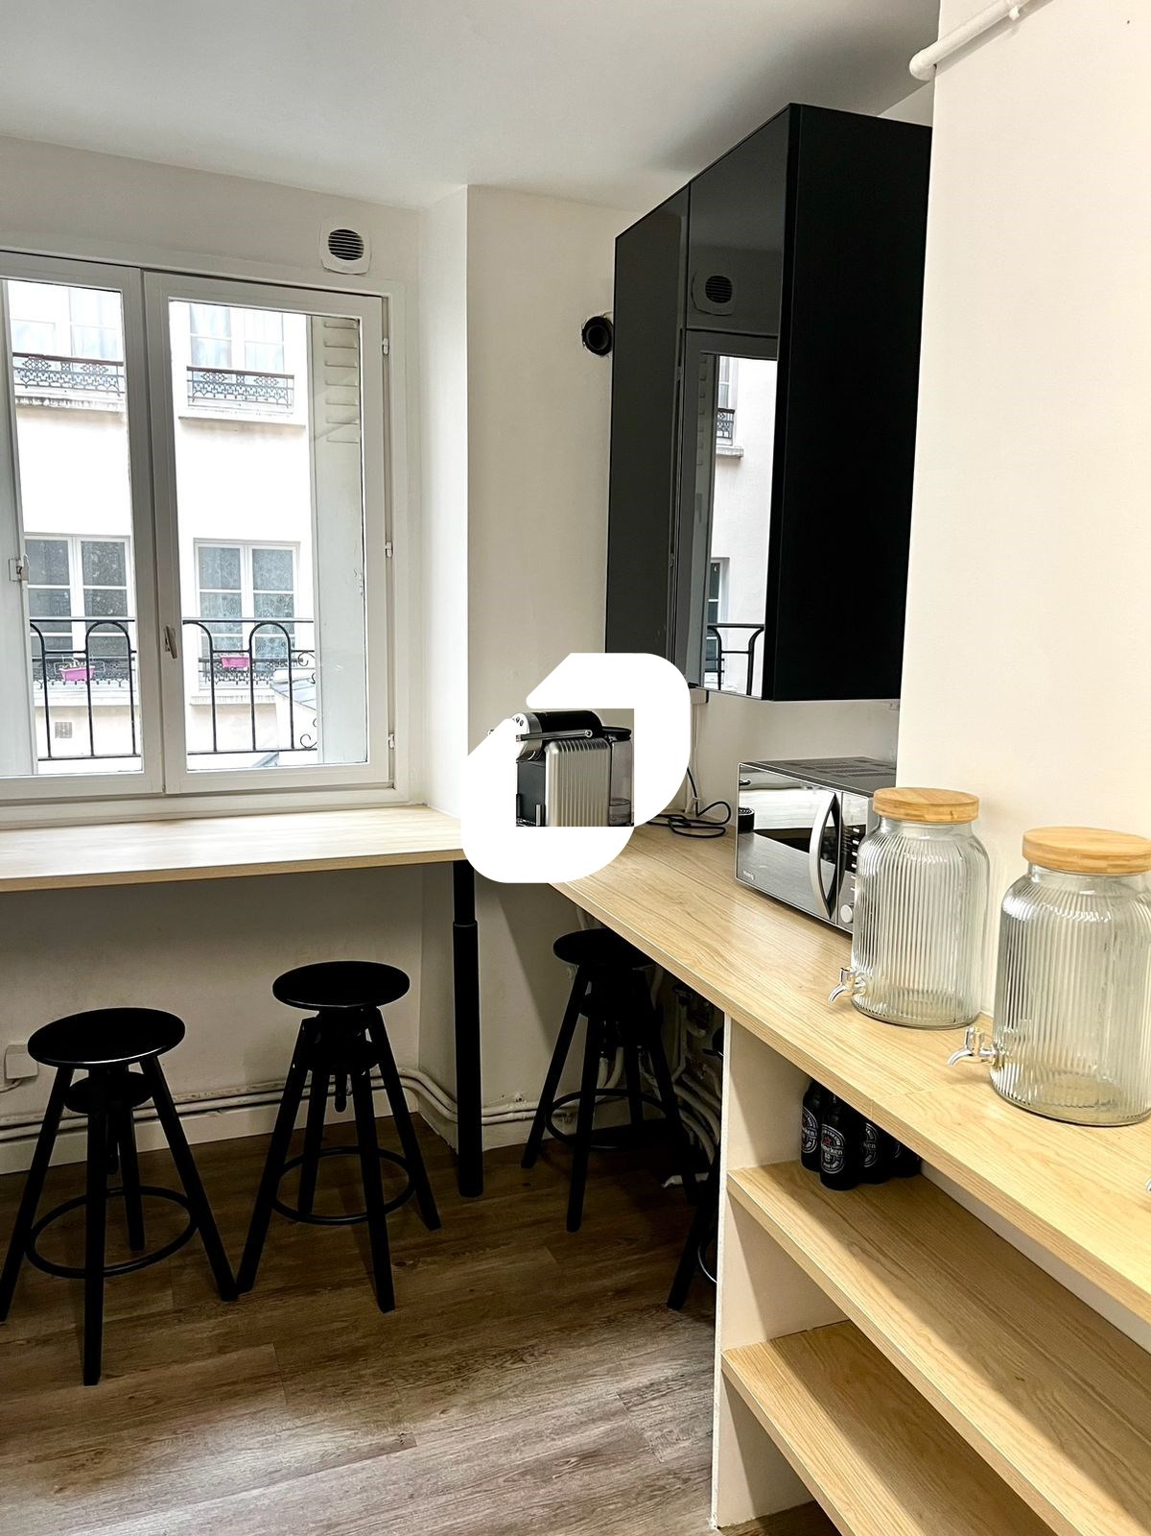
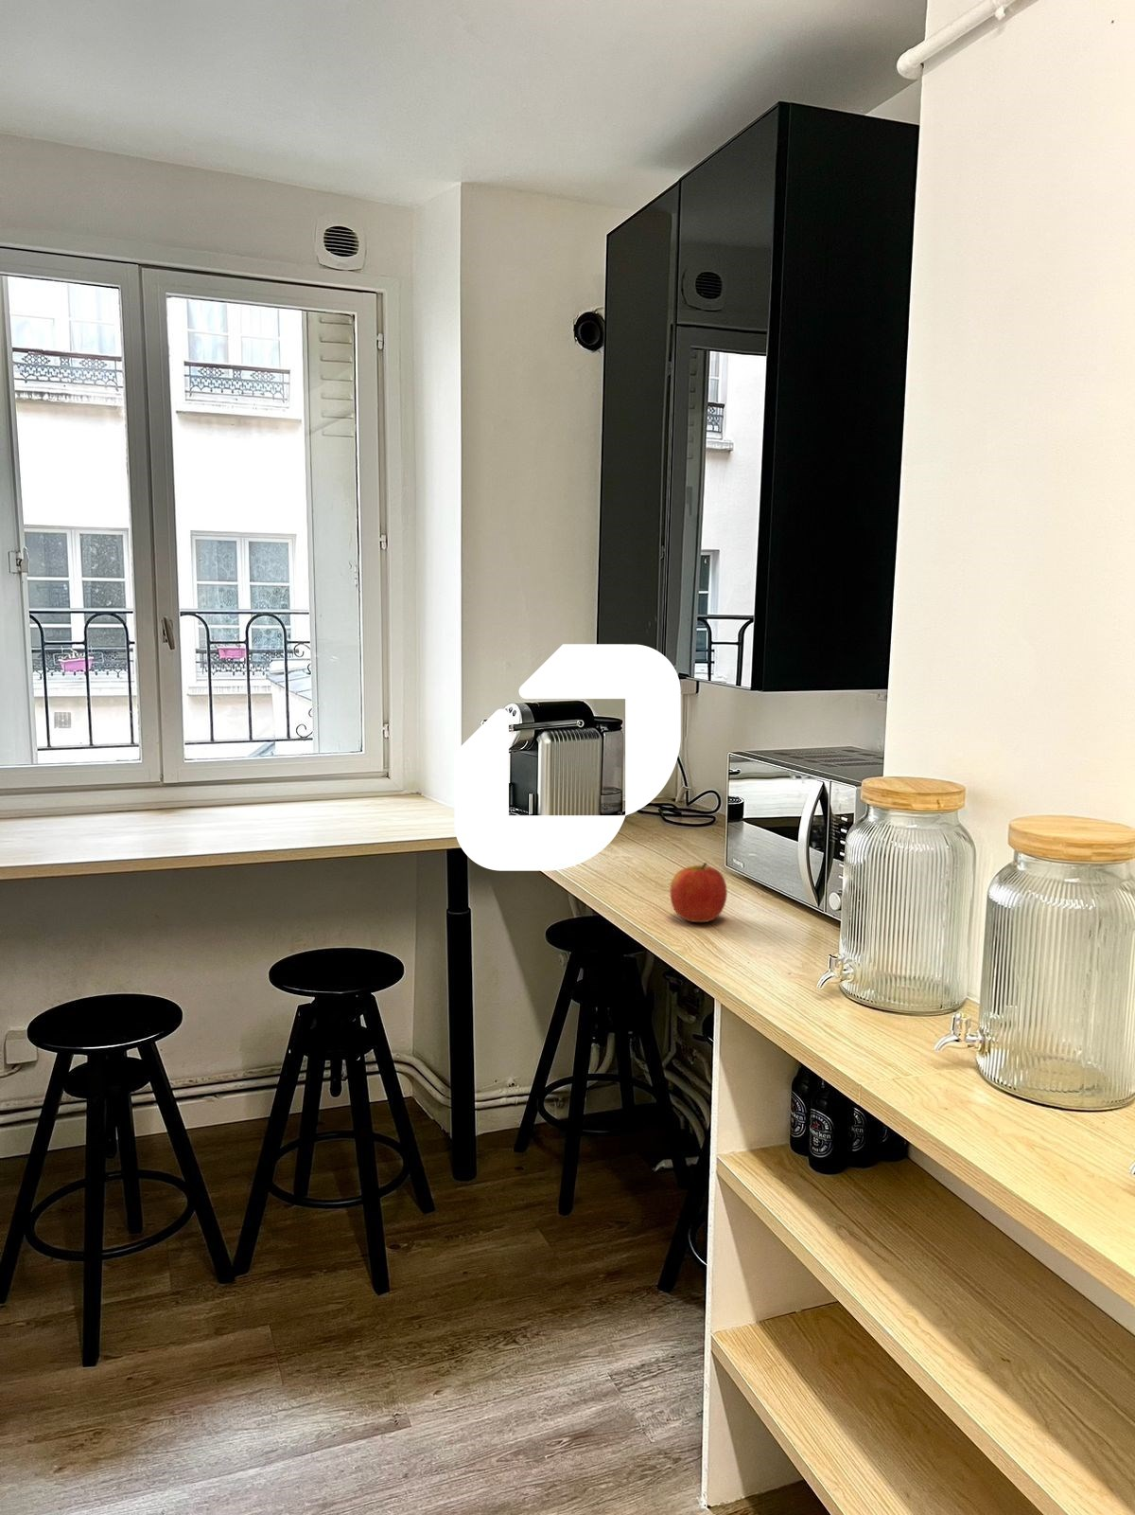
+ apple [670,861,728,923]
